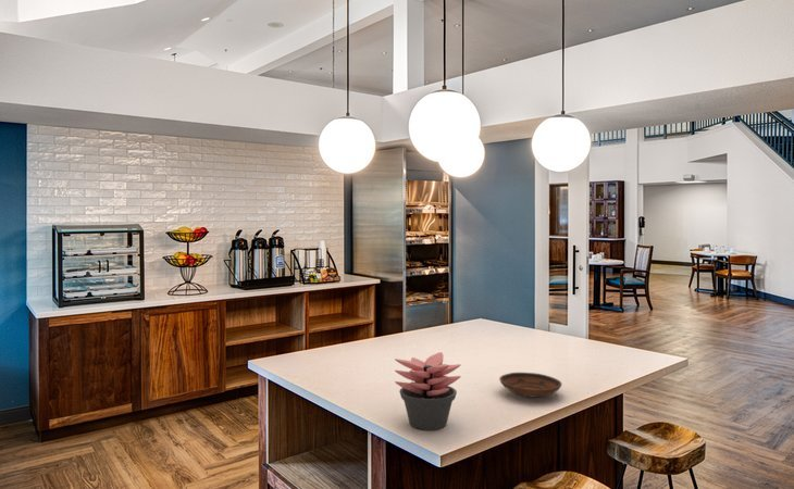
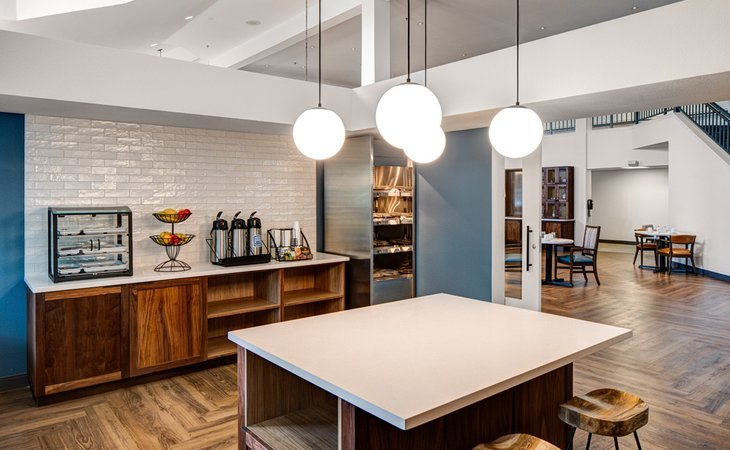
- succulent plant [394,351,462,431]
- bowl [498,372,563,399]
